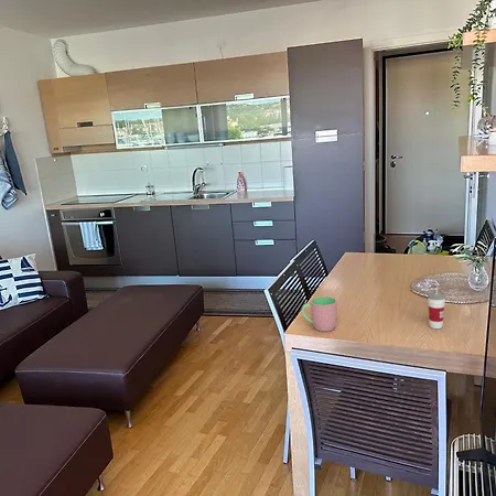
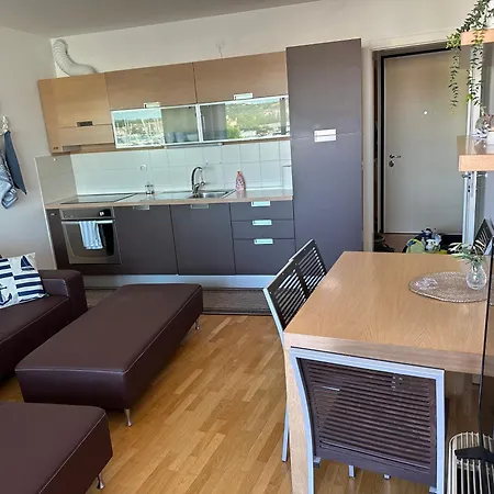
- cup [301,295,338,333]
- cup [427,283,446,330]
